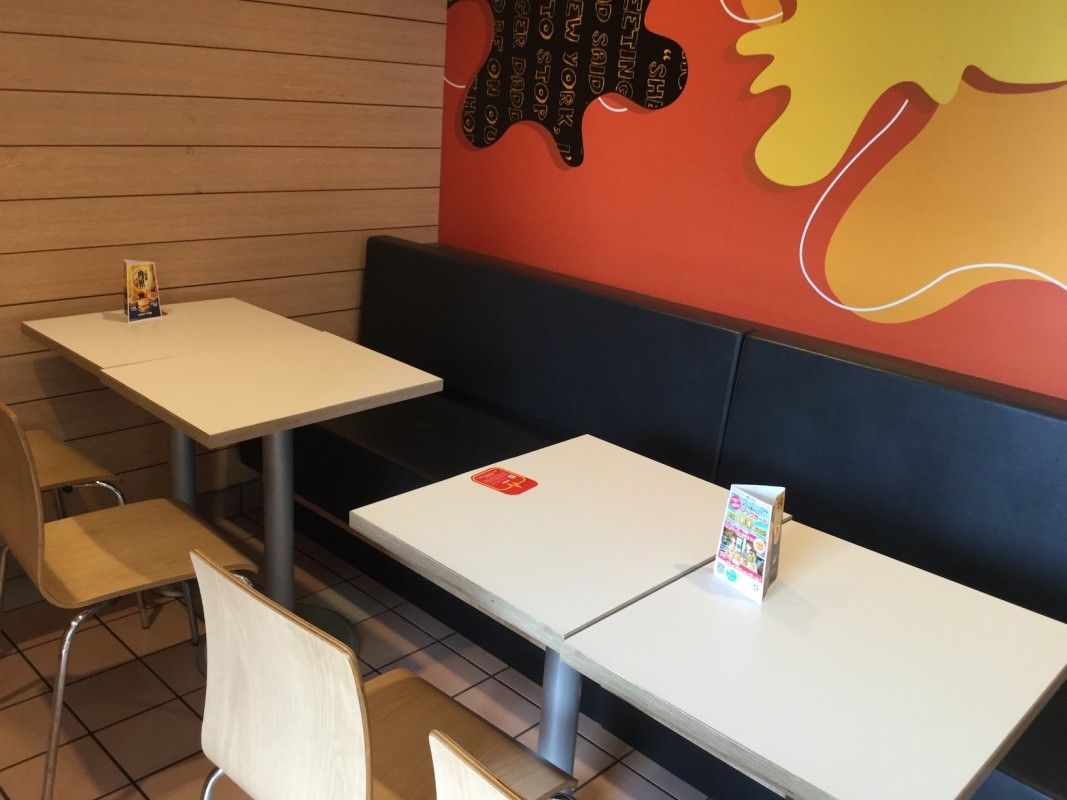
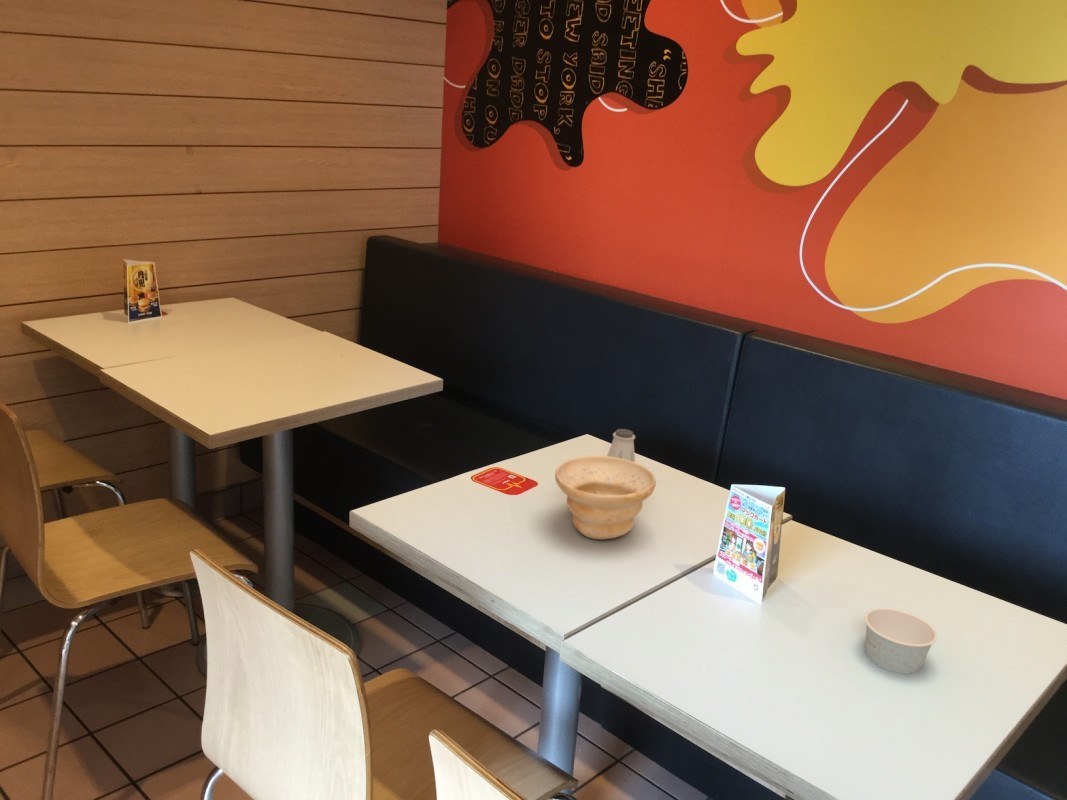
+ saltshaker [607,428,636,463]
+ bowl [554,455,657,540]
+ paper cup [864,607,938,675]
